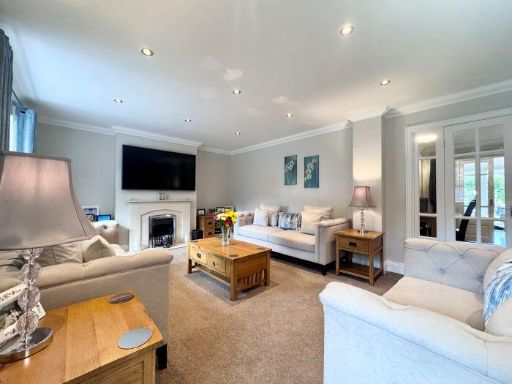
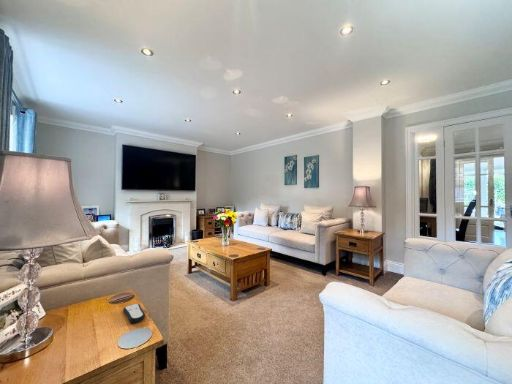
+ remote control [122,303,146,324]
